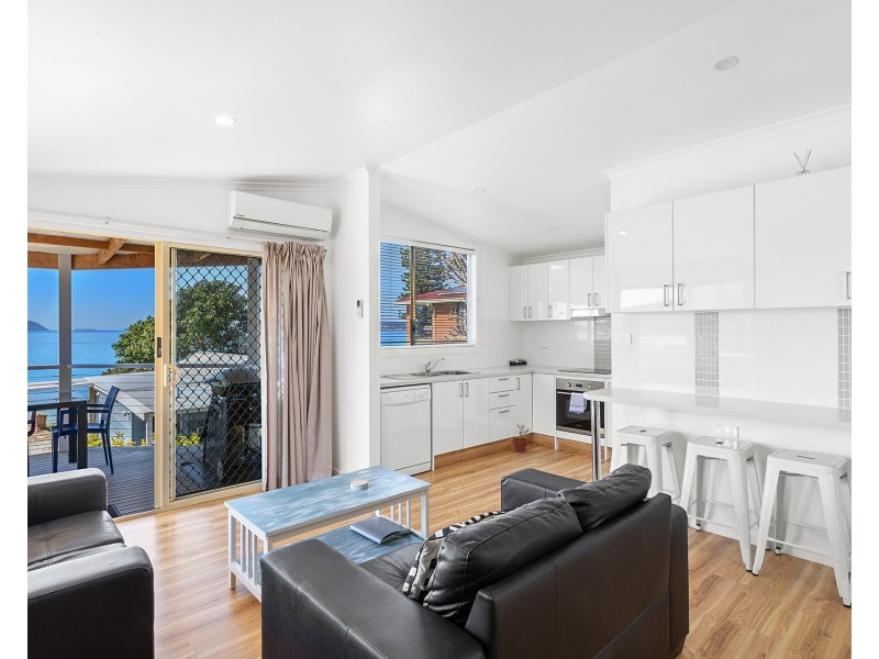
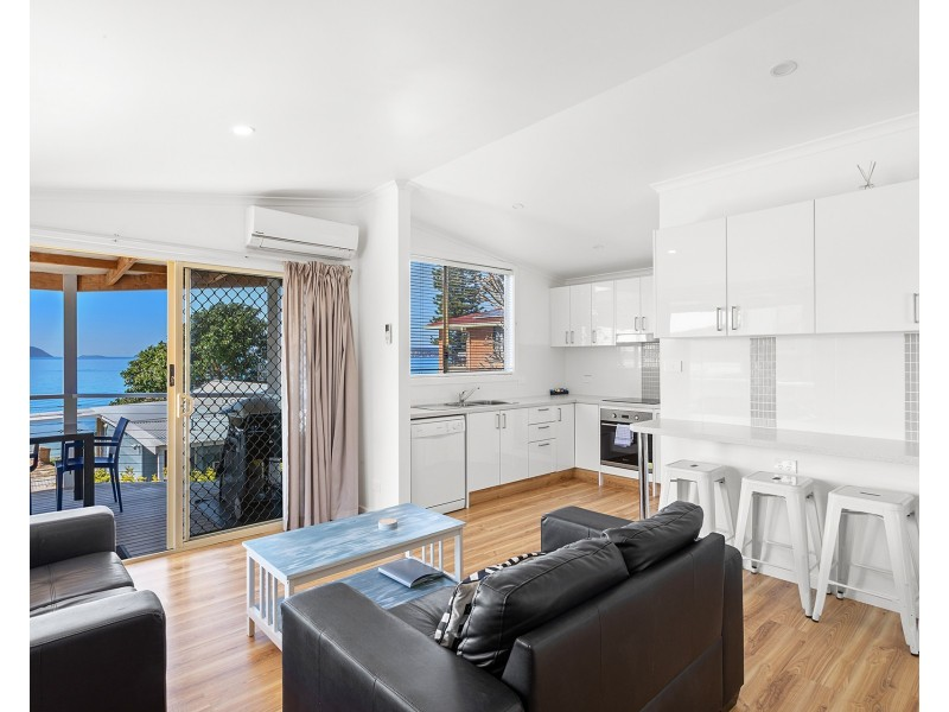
- potted plant [511,423,531,454]
